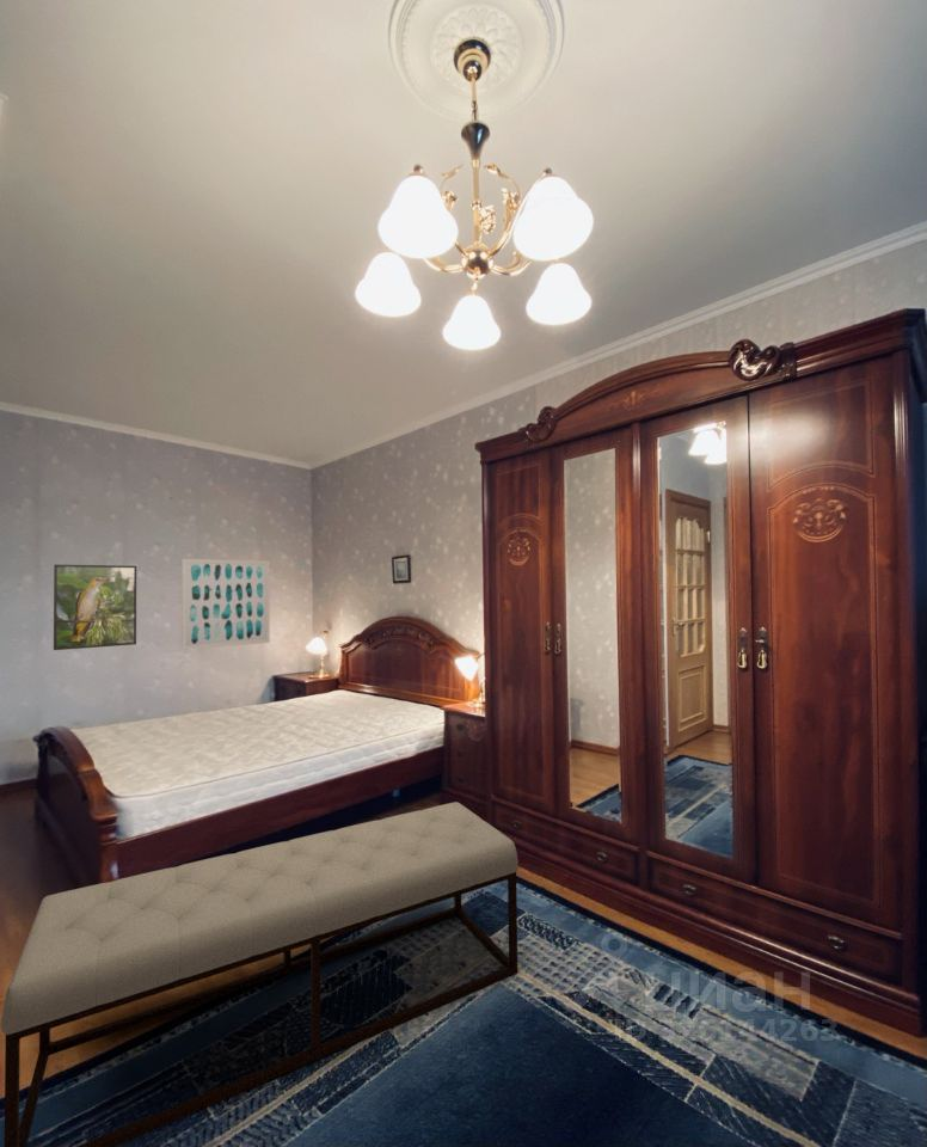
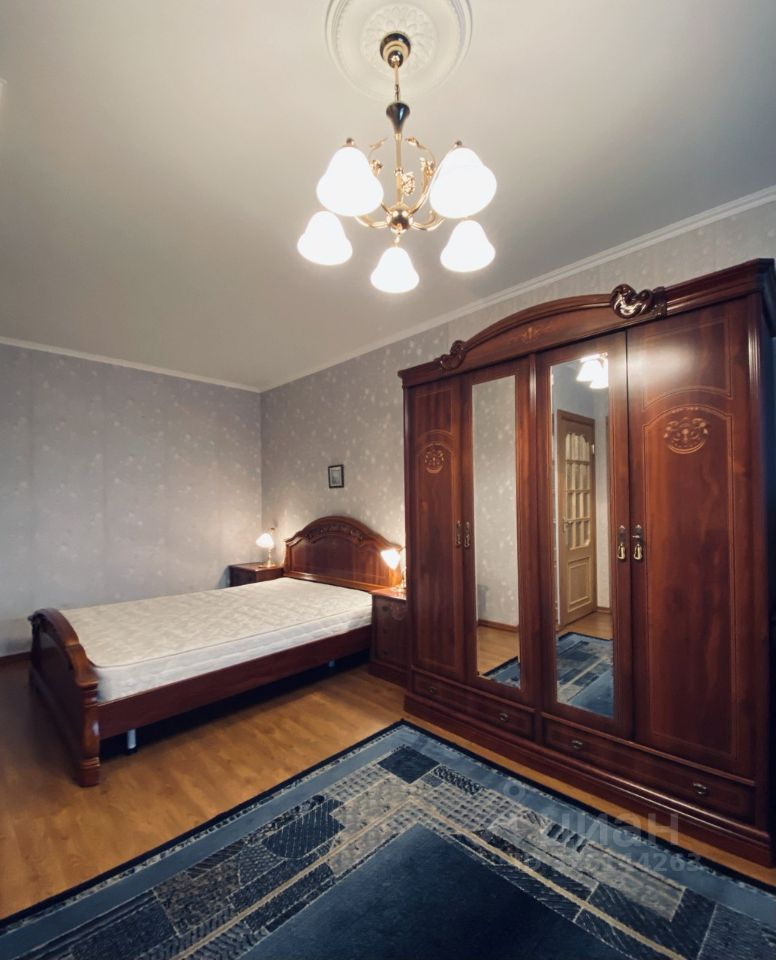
- wall art [180,558,271,651]
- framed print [53,564,137,651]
- bench [0,801,520,1147]
